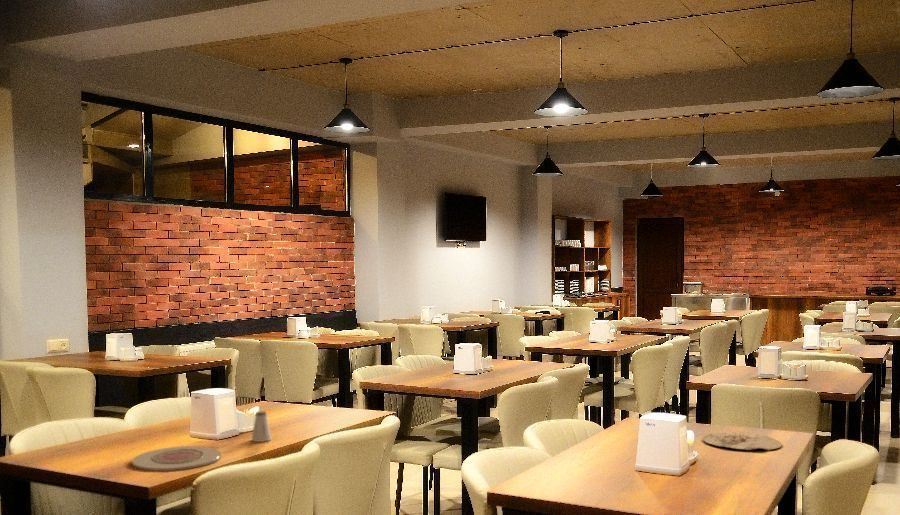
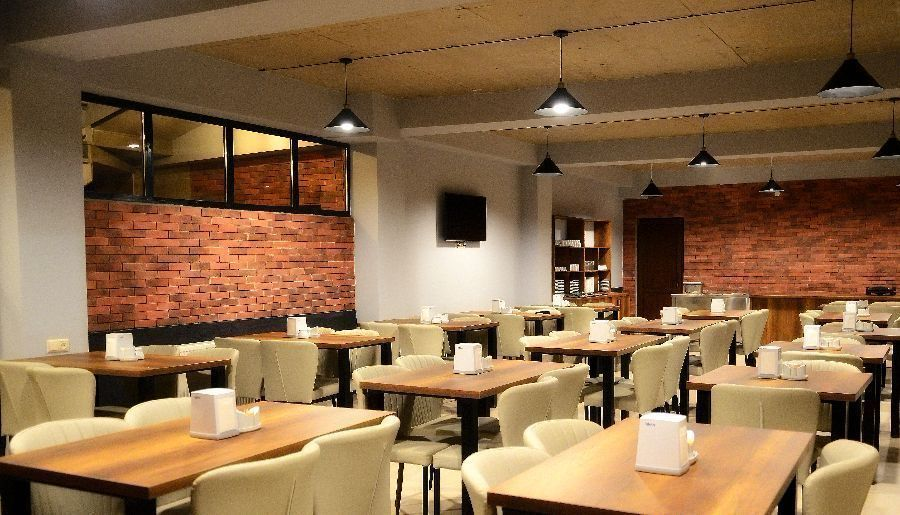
- plate [131,445,222,472]
- saltshaker [250,410,272,443]
- plate [701,431,783,451]
